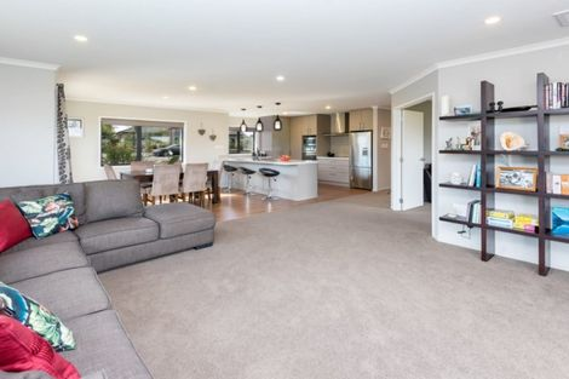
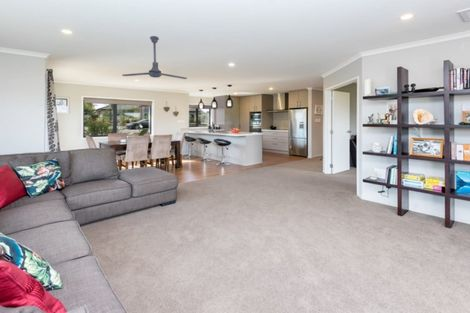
+ ceiling fan [121,35,188,80]
